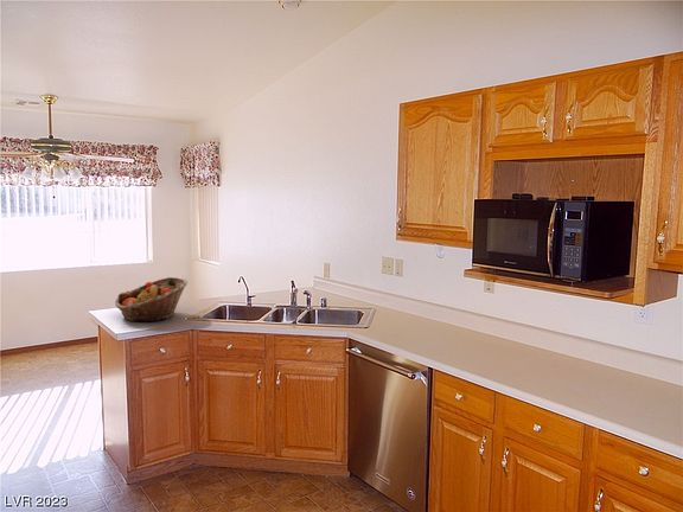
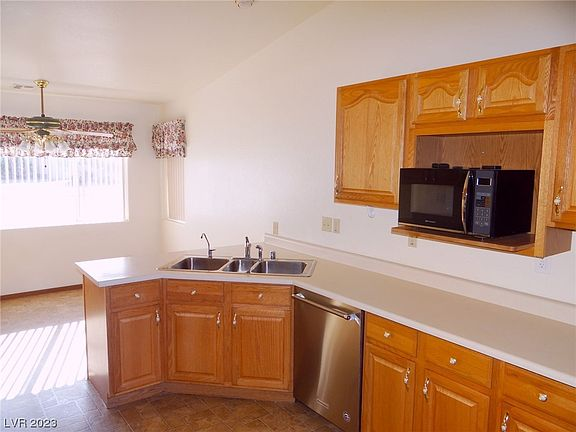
- fruit basket [114,276,189,322]
